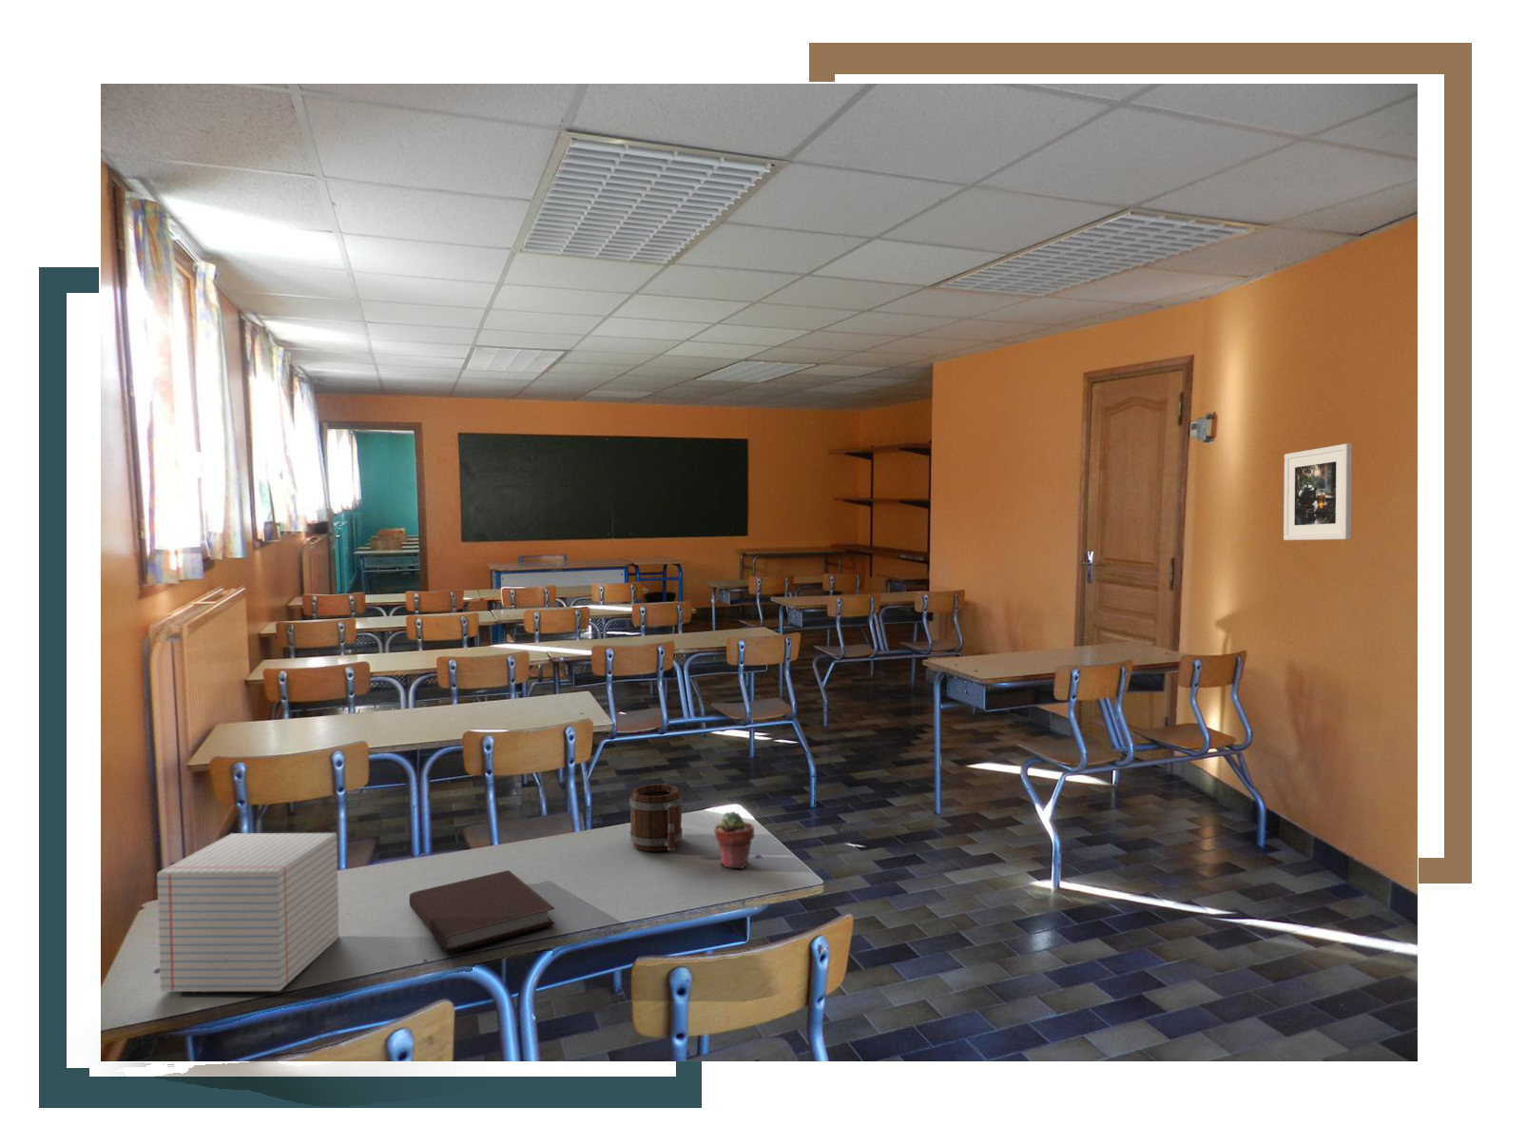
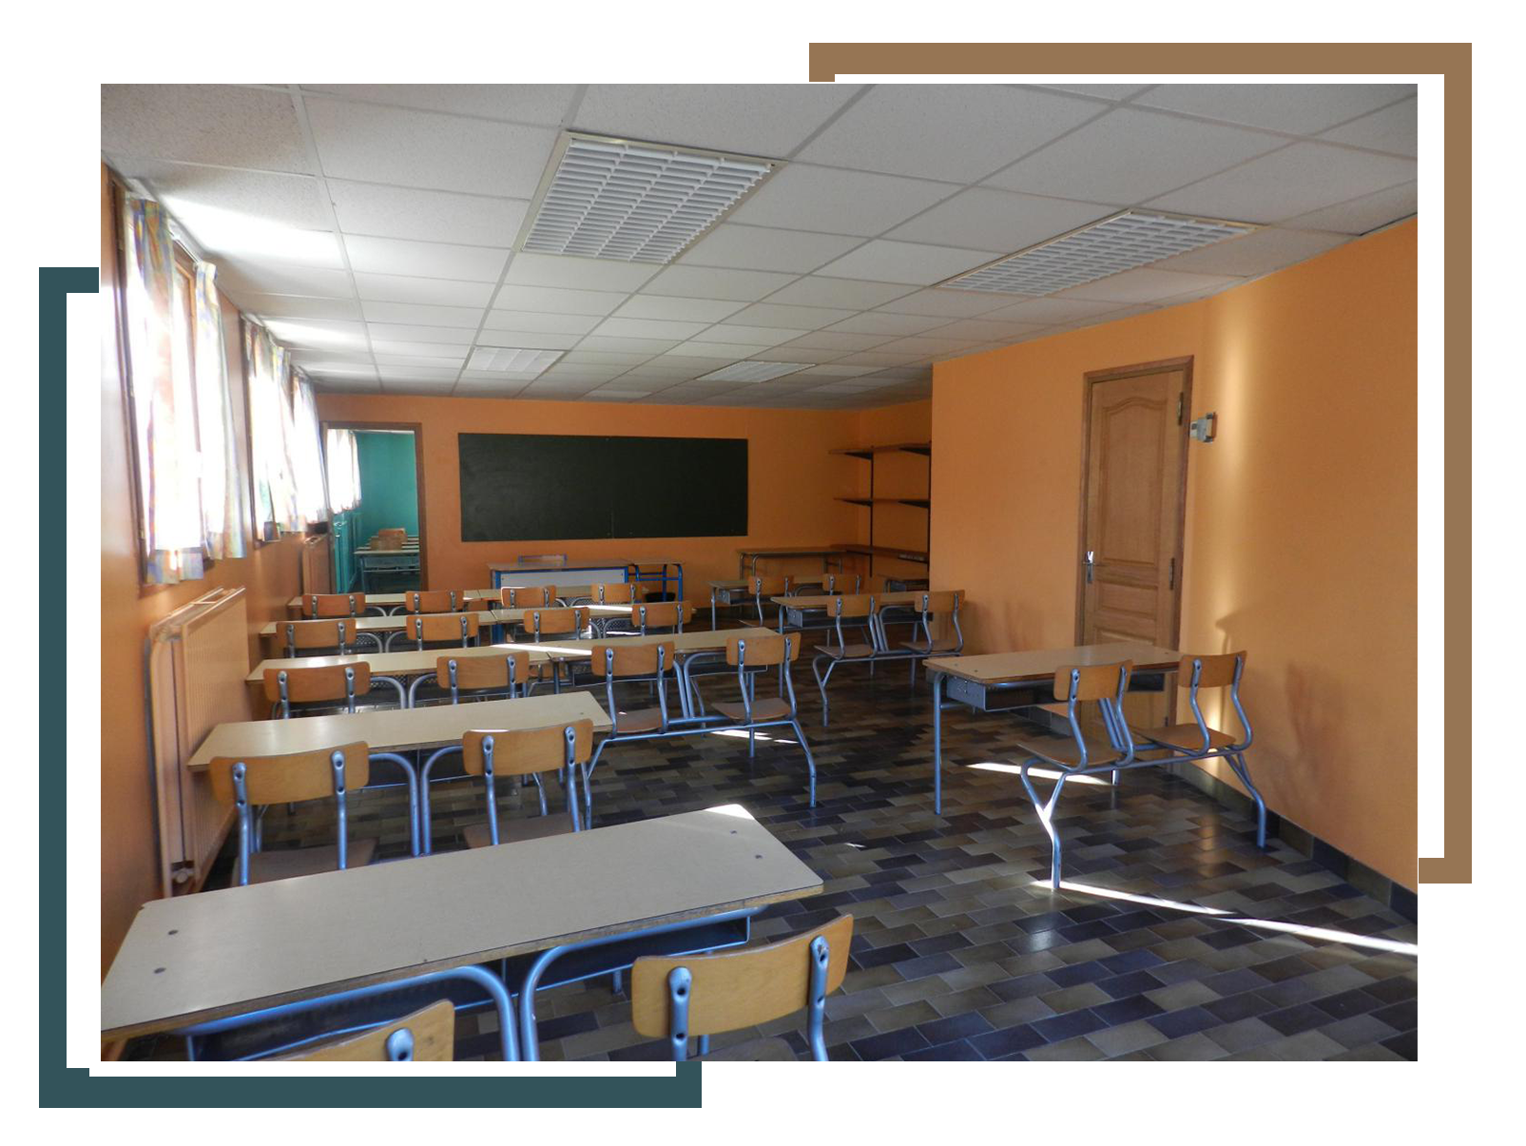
- notepad [156,832,339,993]
- mug [628,782,682,852]
- potted succulent [714,810,755,869]
- notebook [409,869,555,953]
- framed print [1283,443,1353,542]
